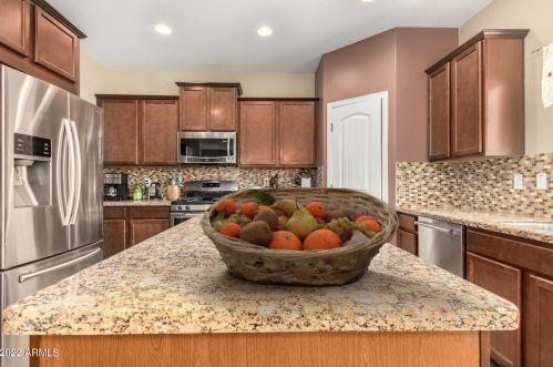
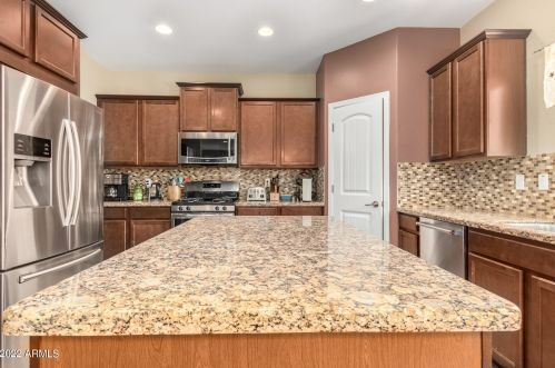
- fruit basket [198,186,400,287]
